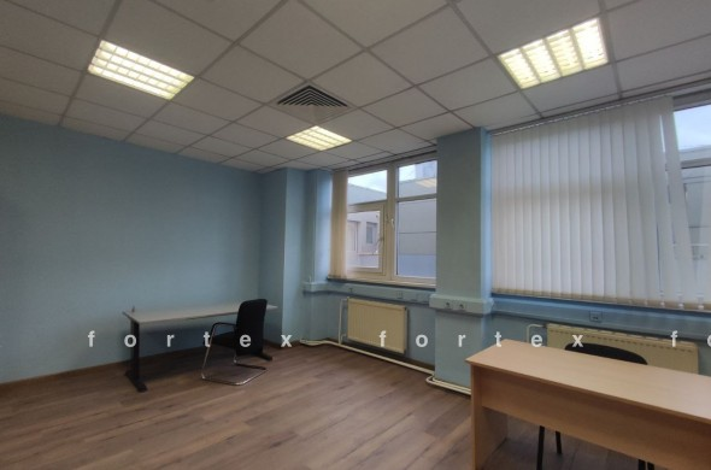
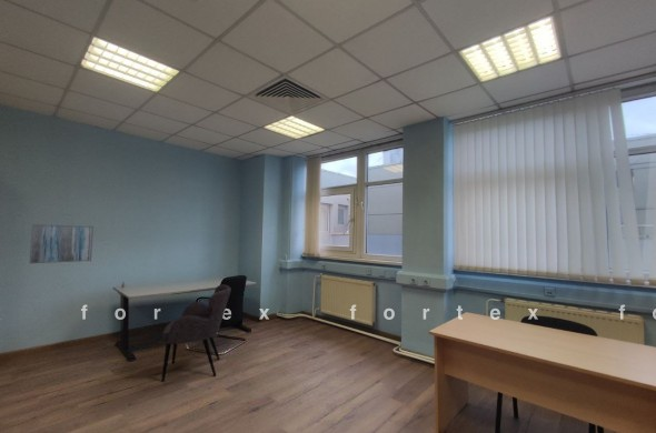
+ armchair [160,283,232,383]
+ wall art [28,223,95,264]
